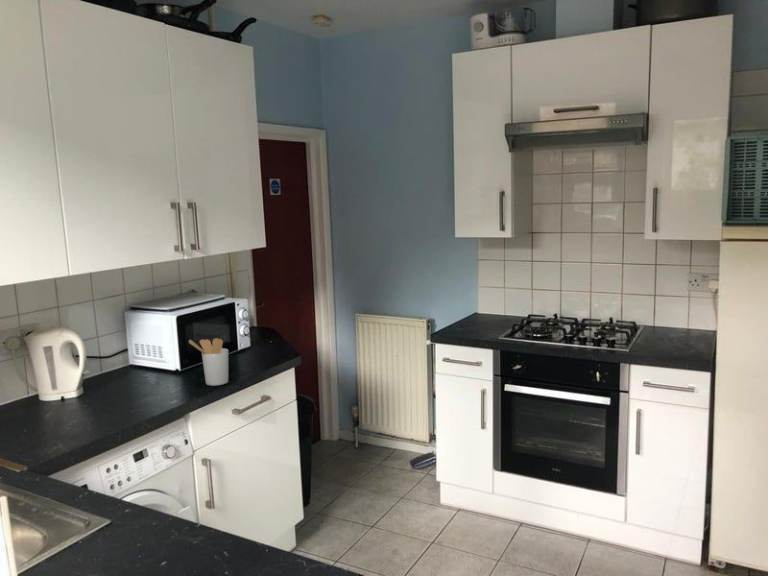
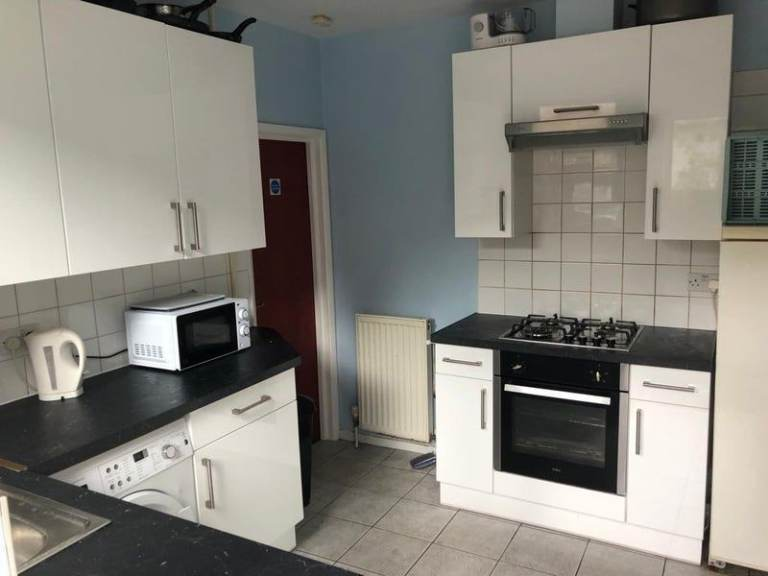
- utensil holder [188,337,229,386]
